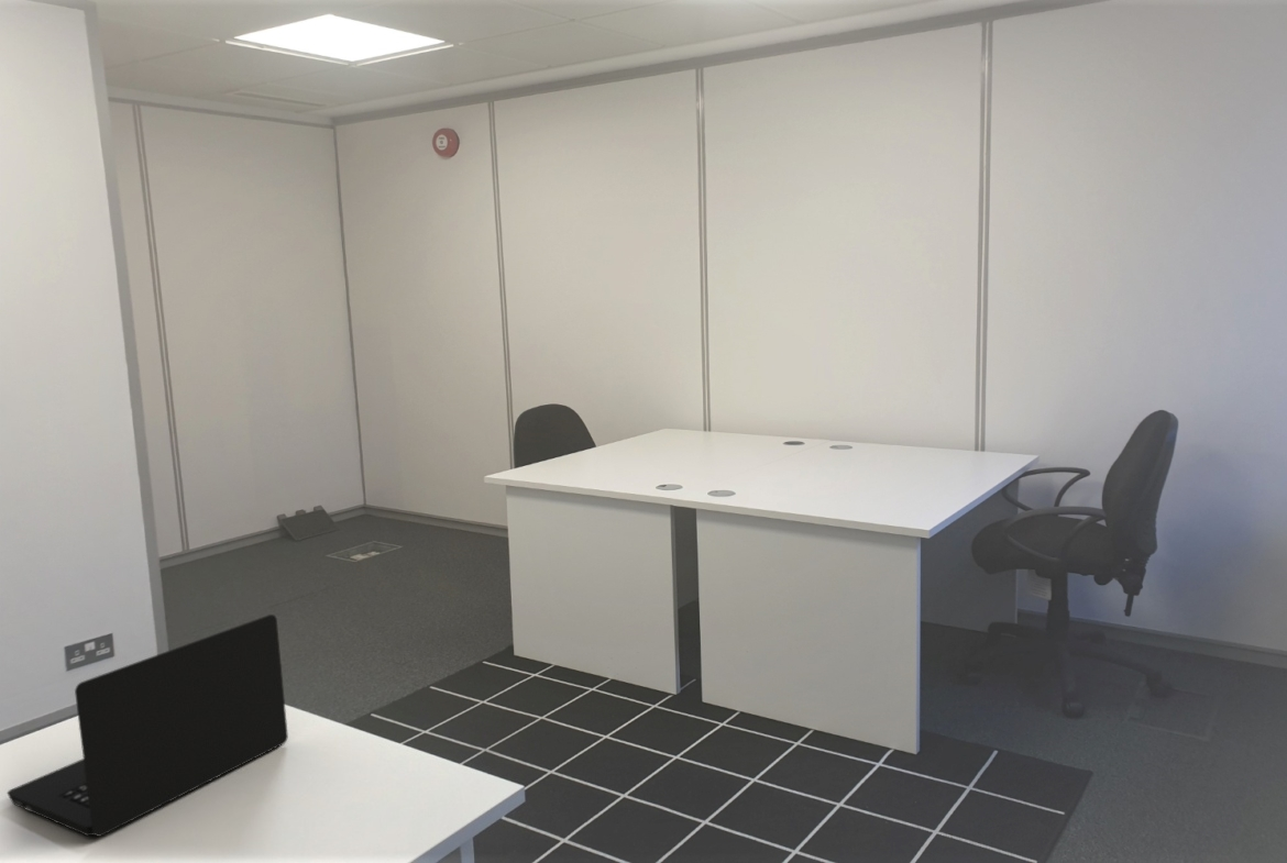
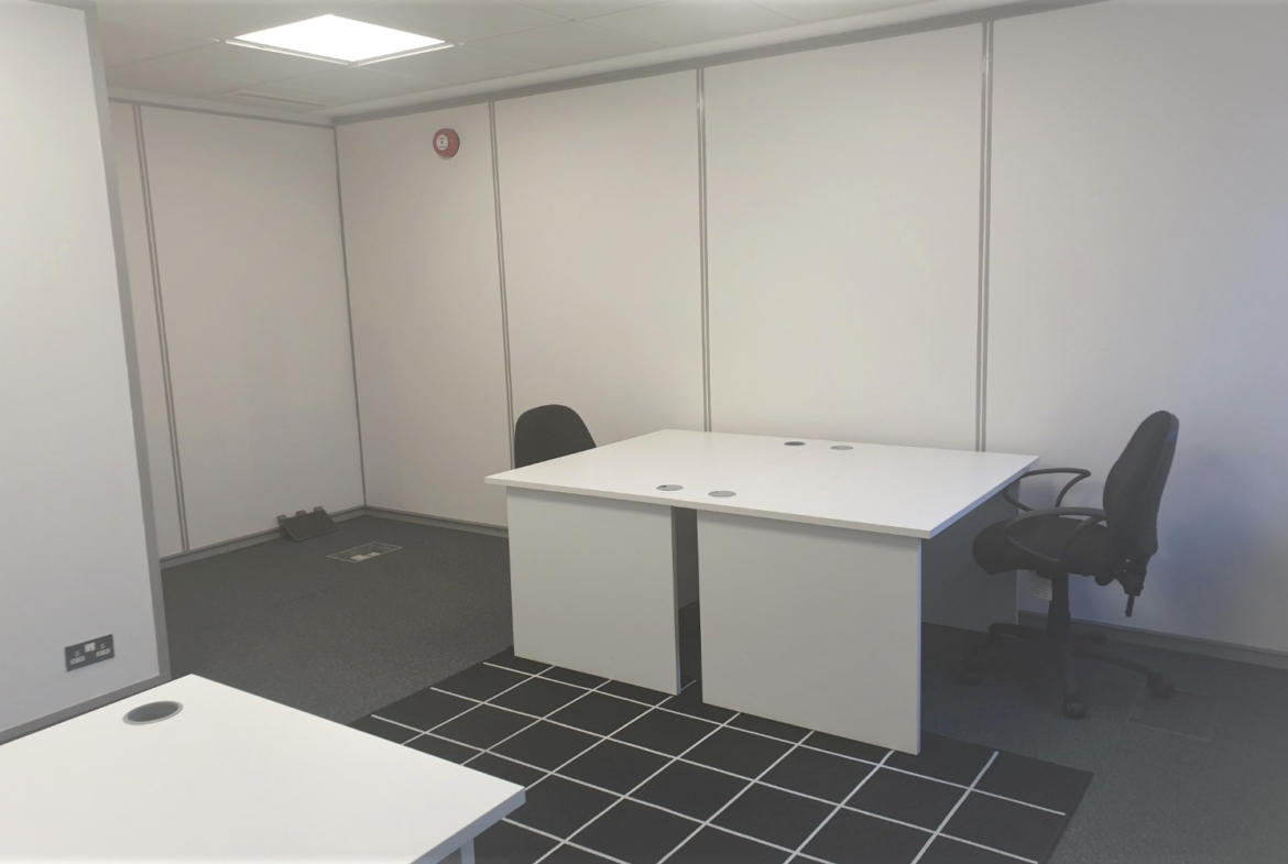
- laptop [7,613,289,838]
